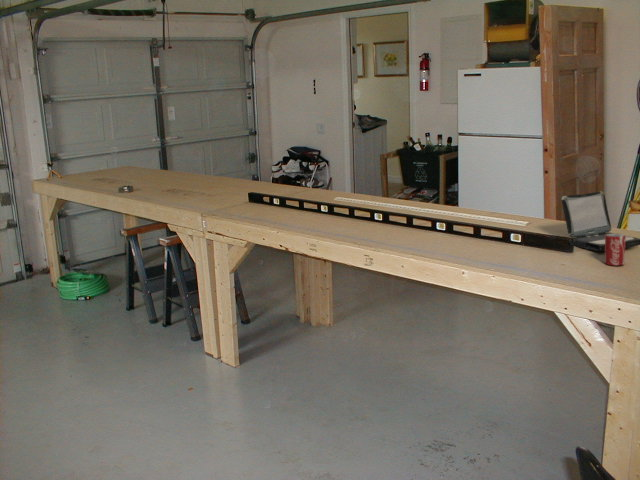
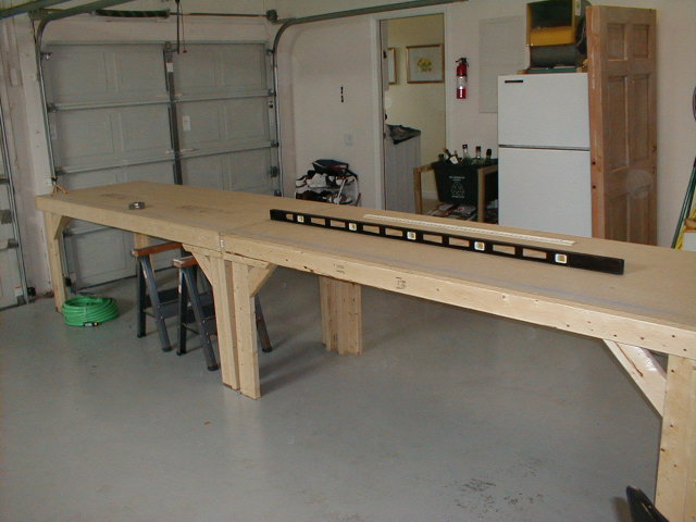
- beverage can [604,232,626,267]
- laptop [556,191,640,252]
